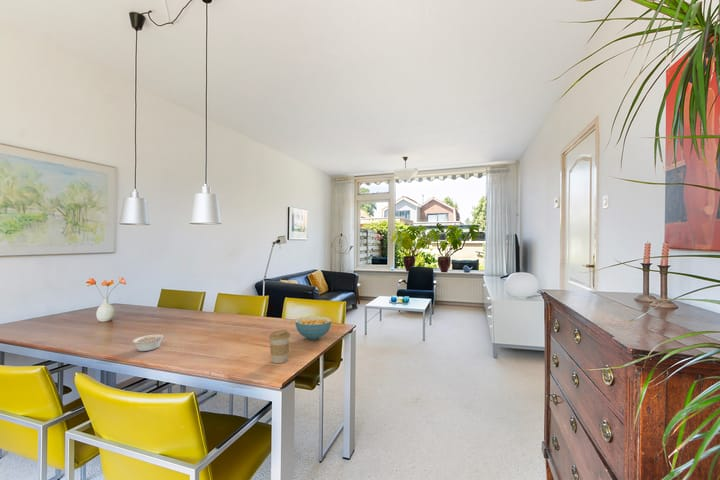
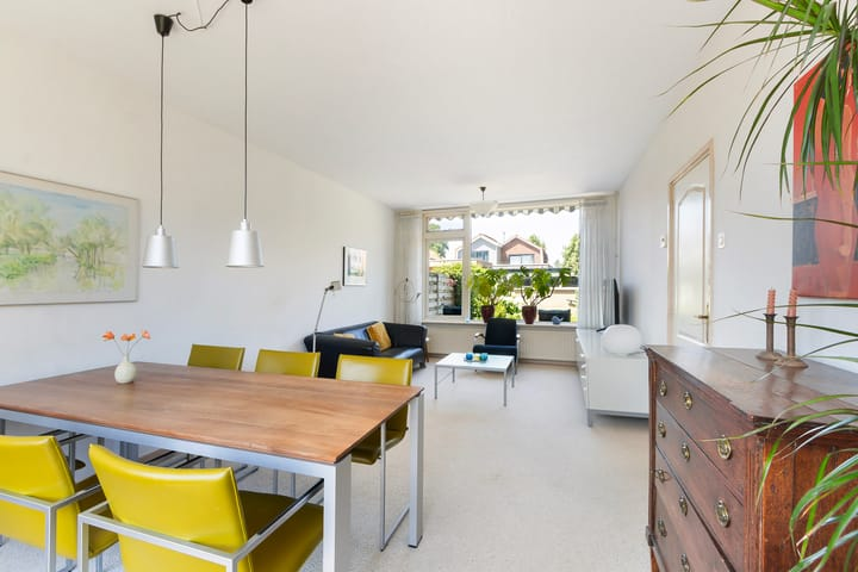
- legume [132,332,170,352]
- cereal bowl [294,315,332,341]
- coffee cup [268,329,291,364]
